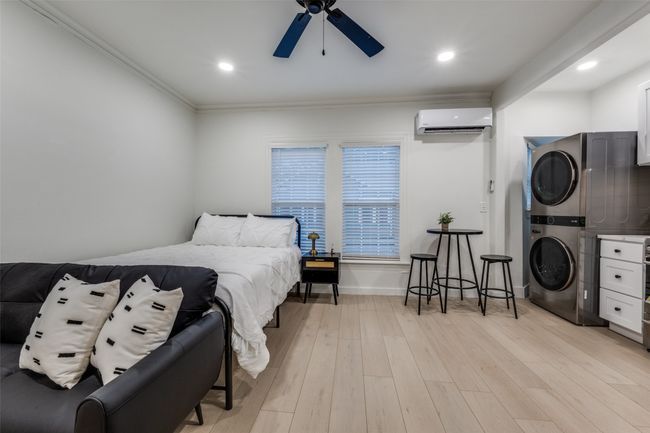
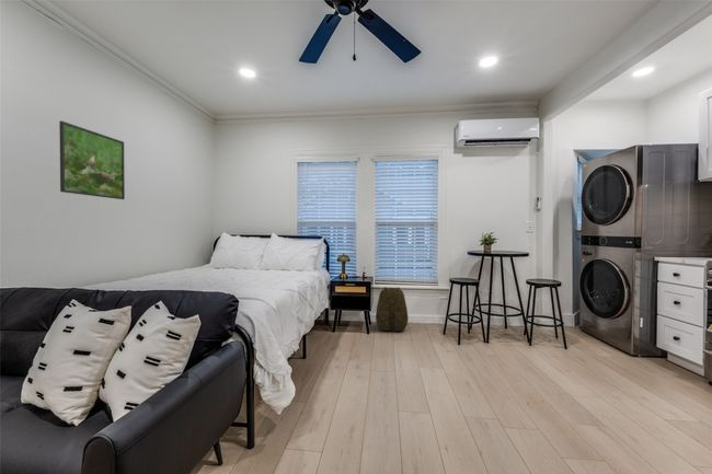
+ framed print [58,120,126,200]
+ backpack [375,286,410,332]
